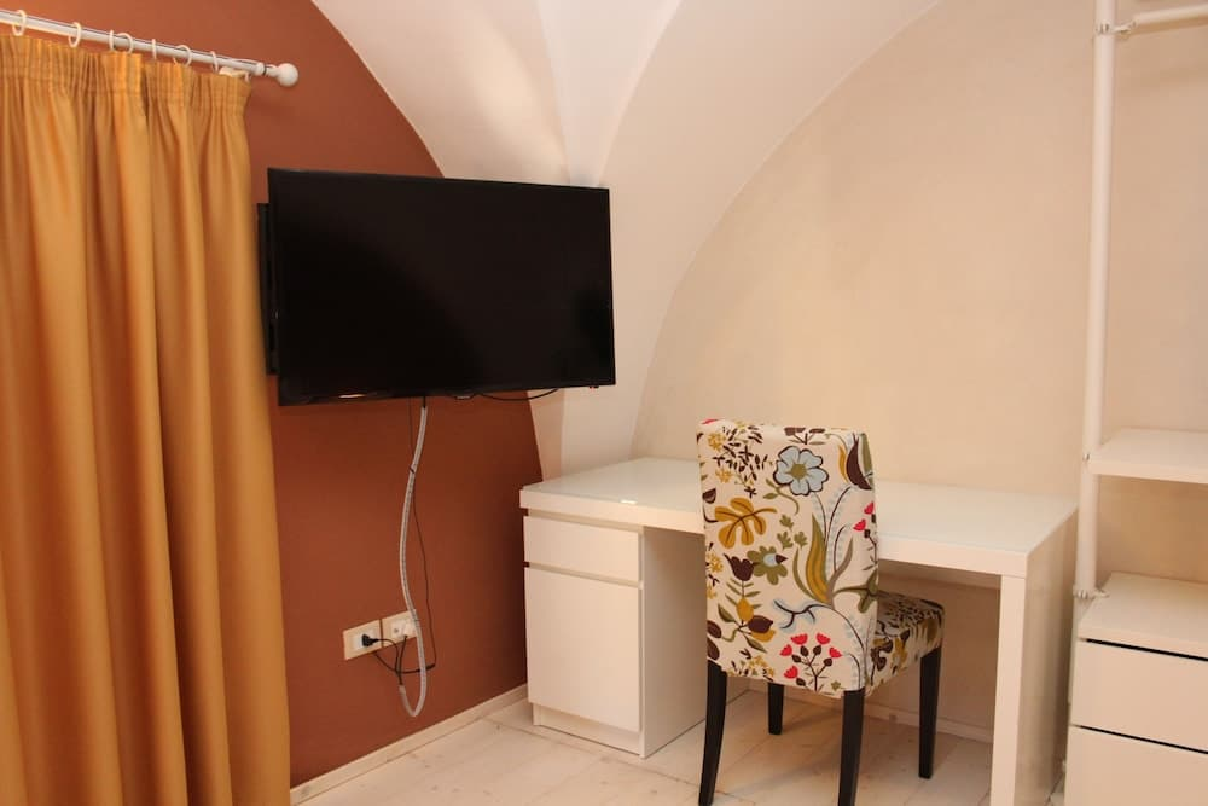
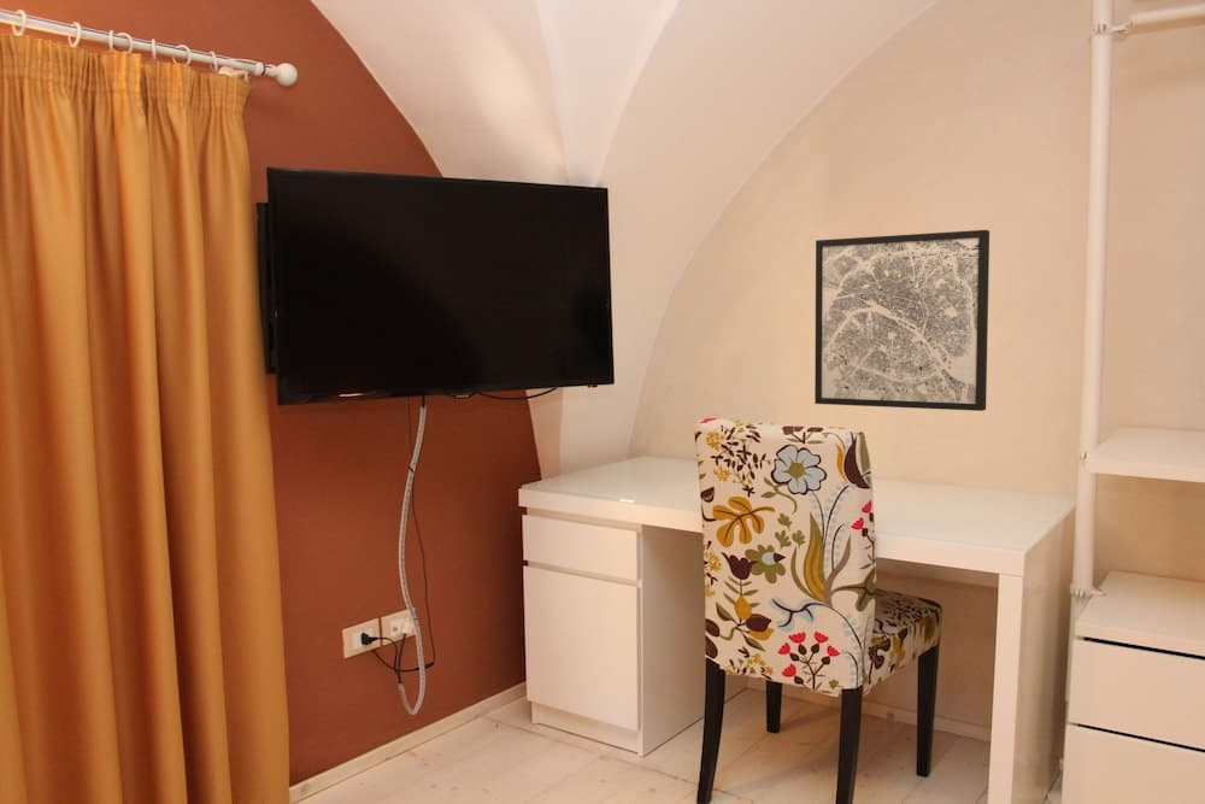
+ wall art [813,229,991,412]
